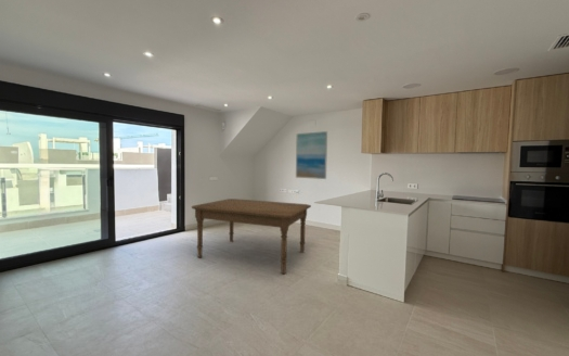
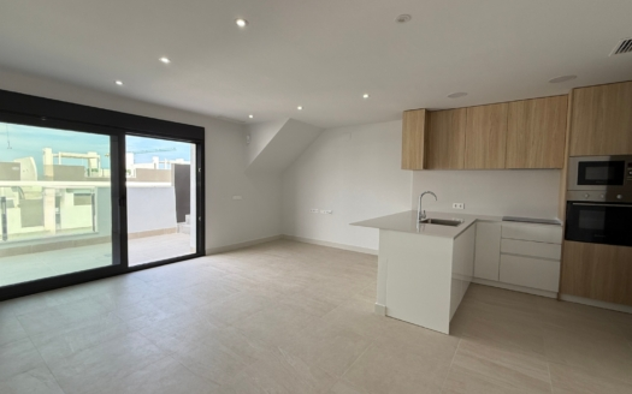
- wall art [295,130,328,180]
- dining table [191,198,312,275]
